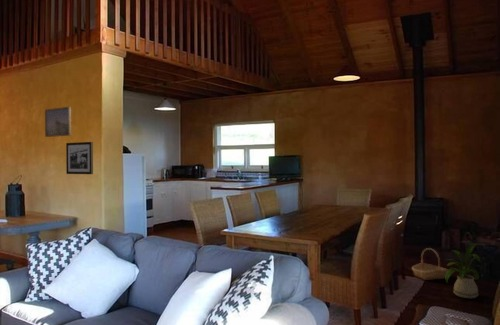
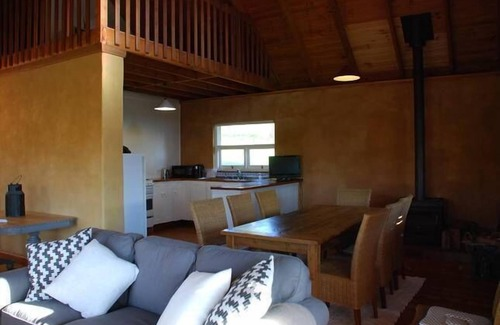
- house plant [444,243,486,299]
- picture frame [65,141,94,175]
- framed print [44,106,72,138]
- basket [411,247,449,281]
